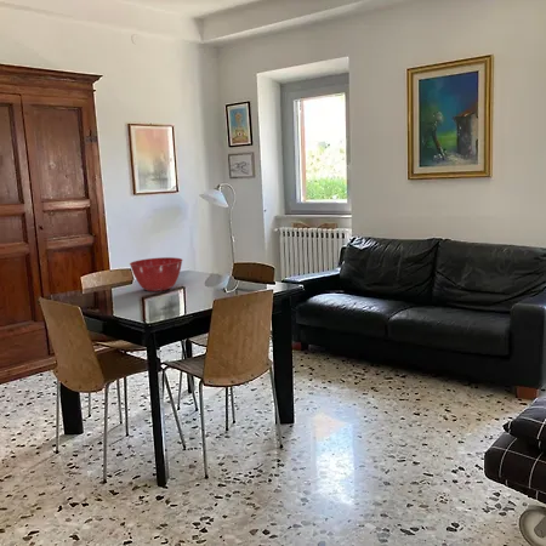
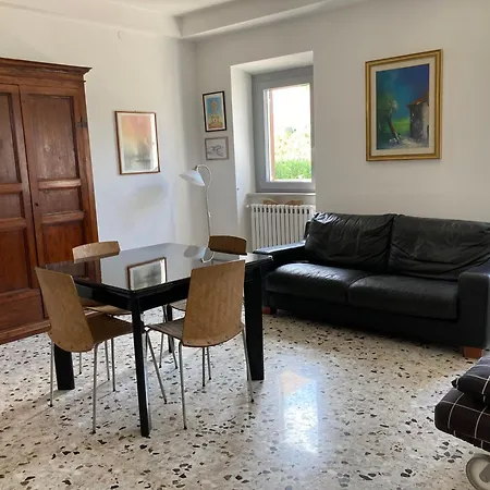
- mixing bowl [129,256,184,292]
